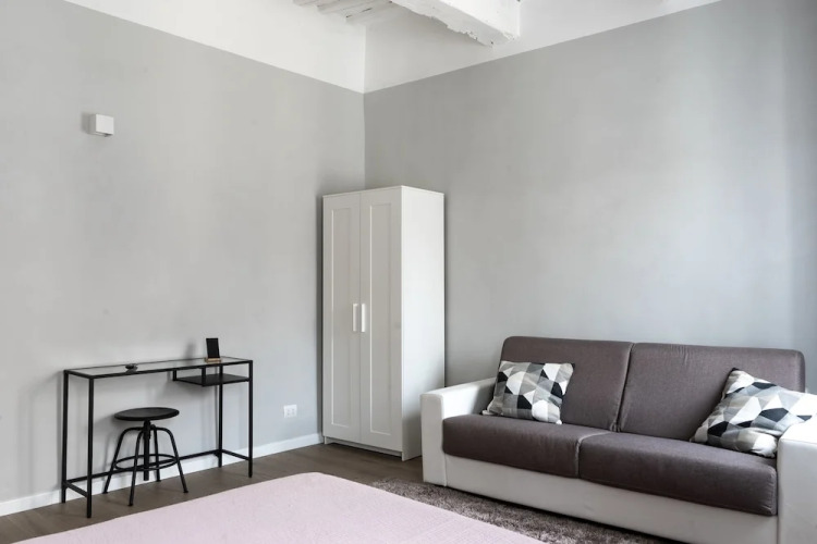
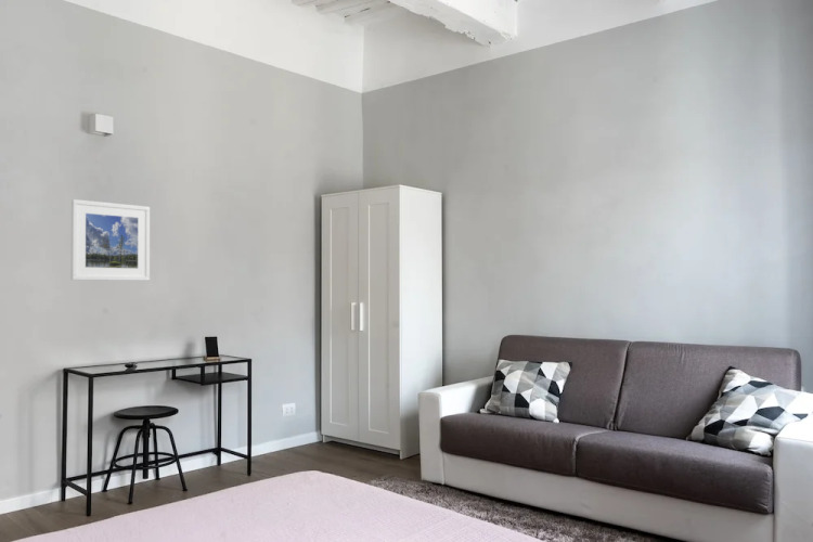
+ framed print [70,198,151,282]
